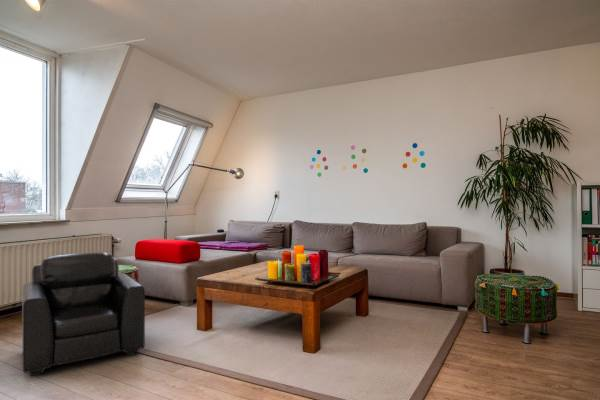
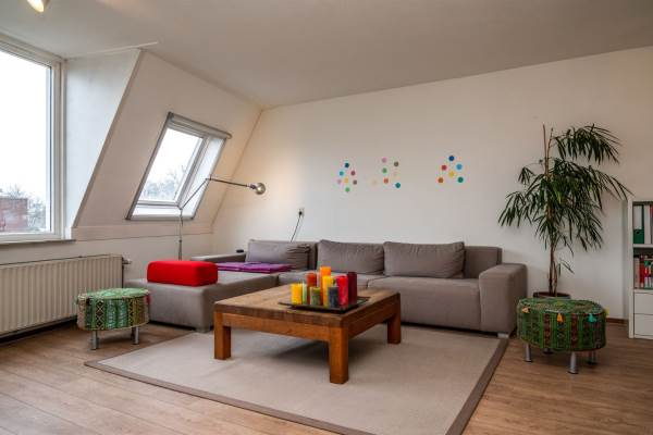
- armchair [21,252,146,377]
